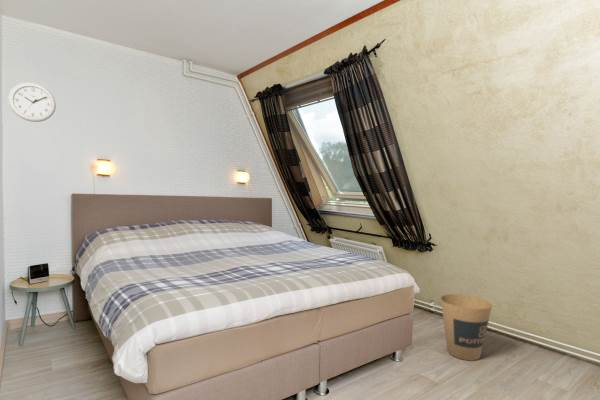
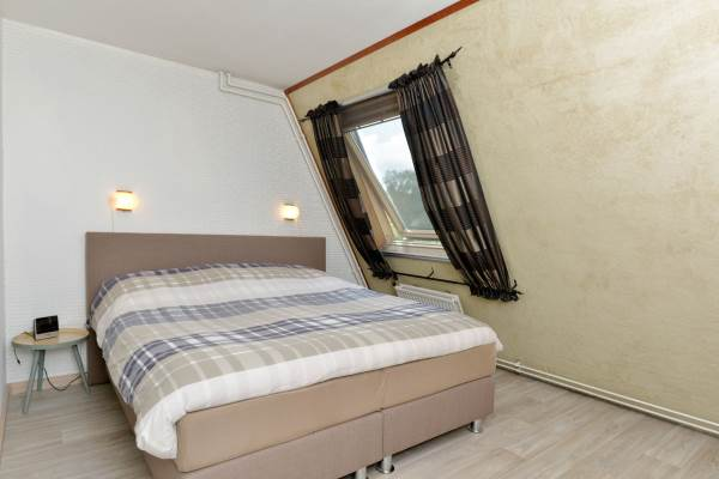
- wall clock [7,82,57,123]
- trash can [440,293,493,362]
